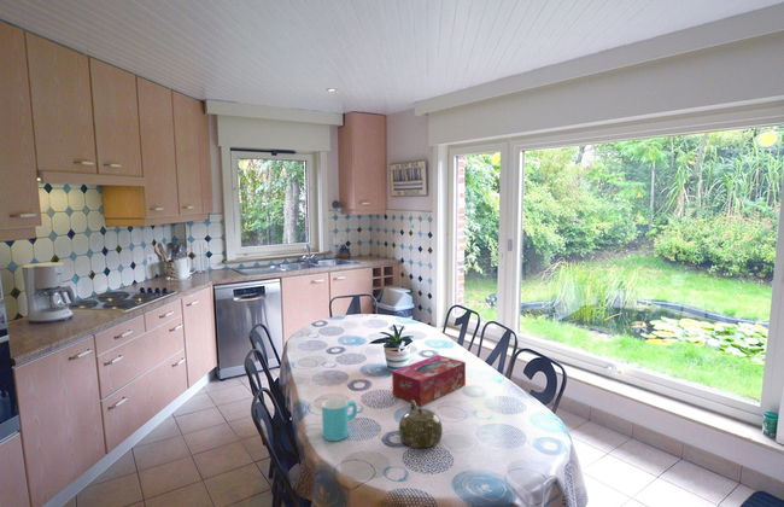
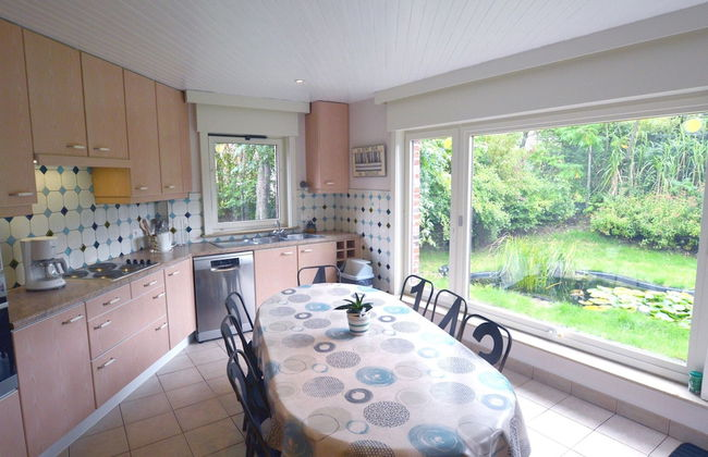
- cup [321,397,358,442]
- tissue box [391,354,467,407]
- teapot [398,401,444,449]
